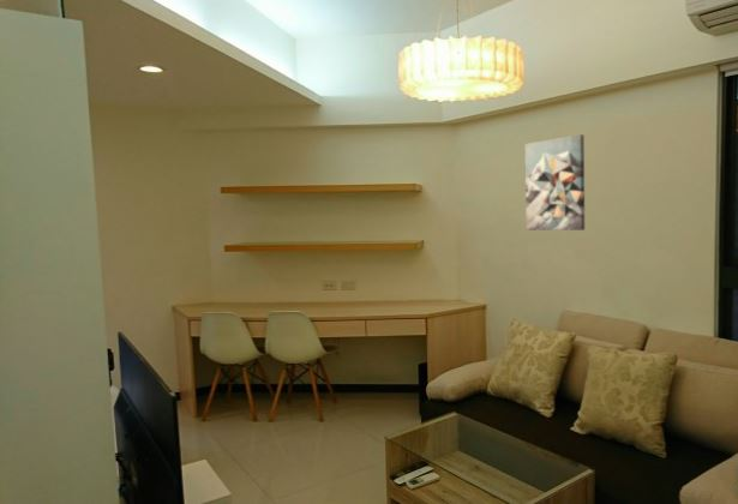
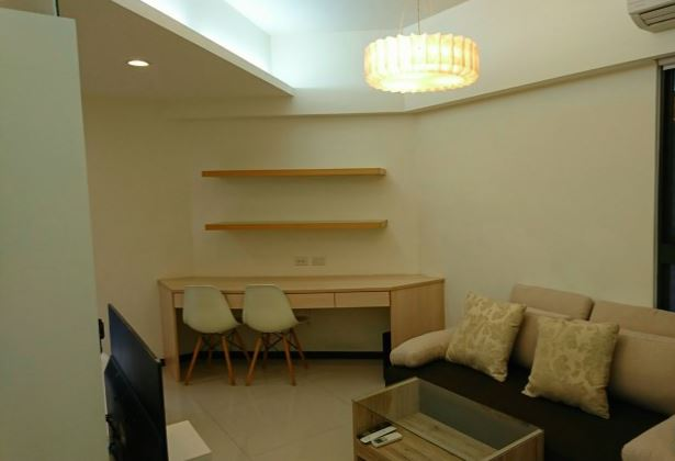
- wall art [524,133,586,232]
